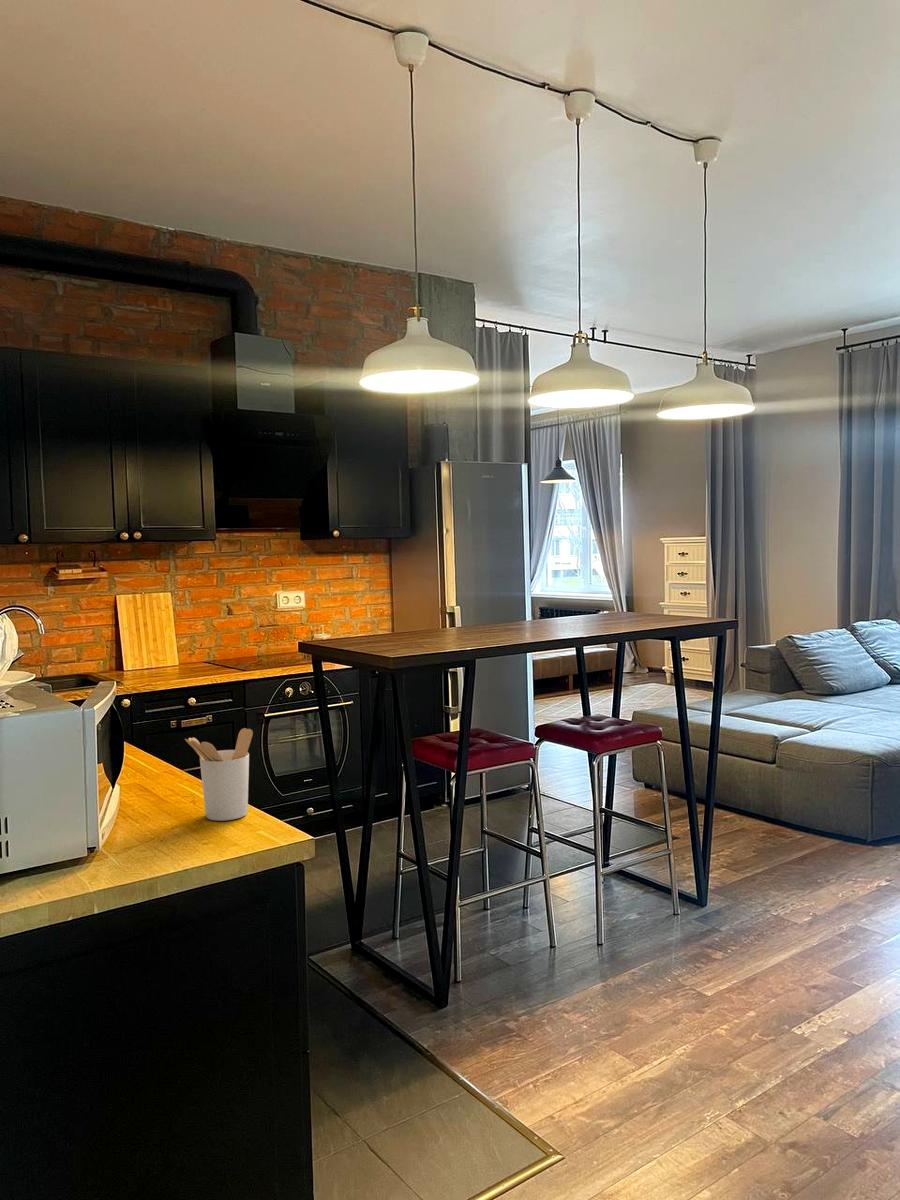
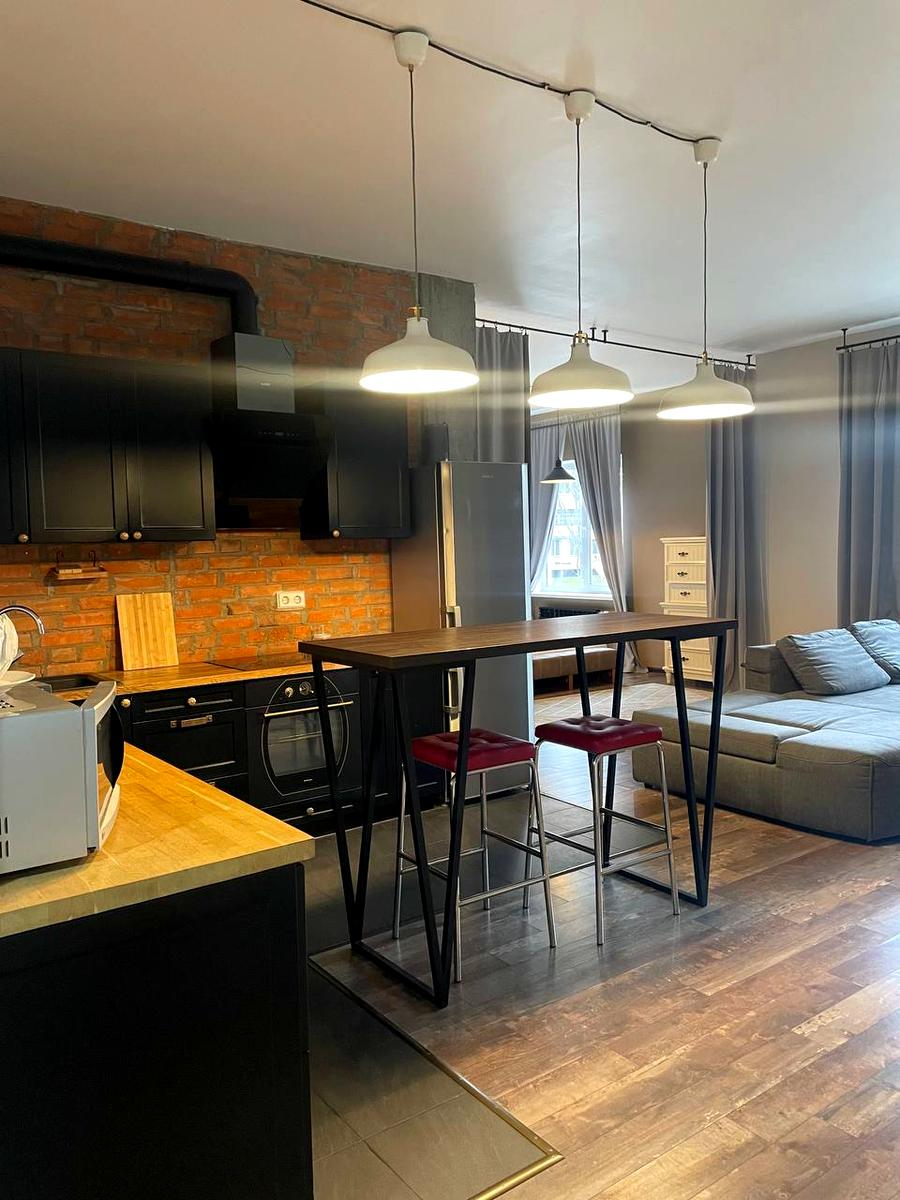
- utensil holder [184,727,254,822]
